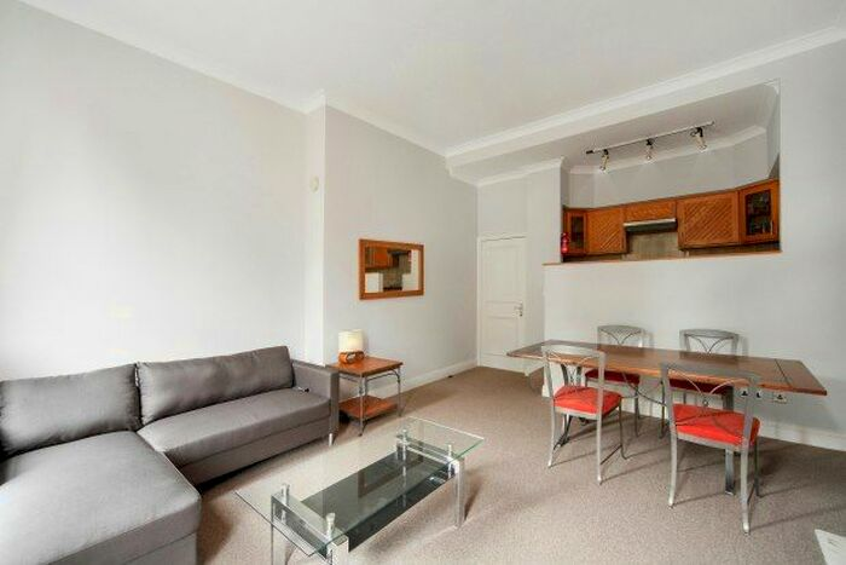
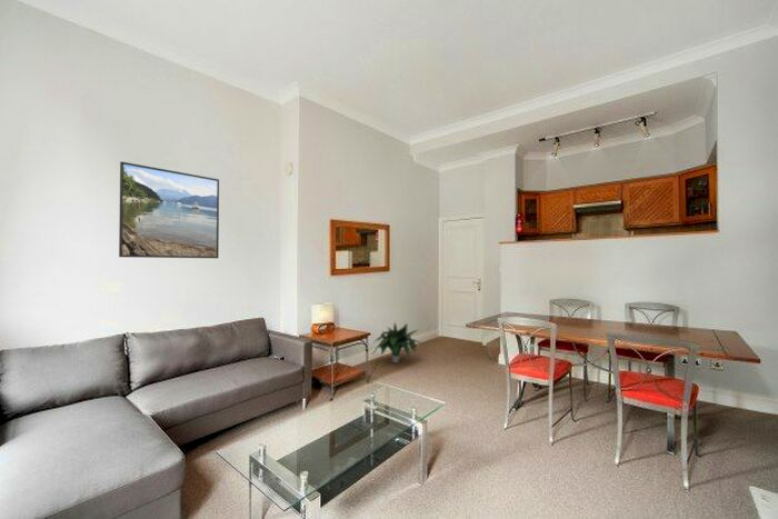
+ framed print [118,160,220,259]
+ potted plant [372,321,422,365]
